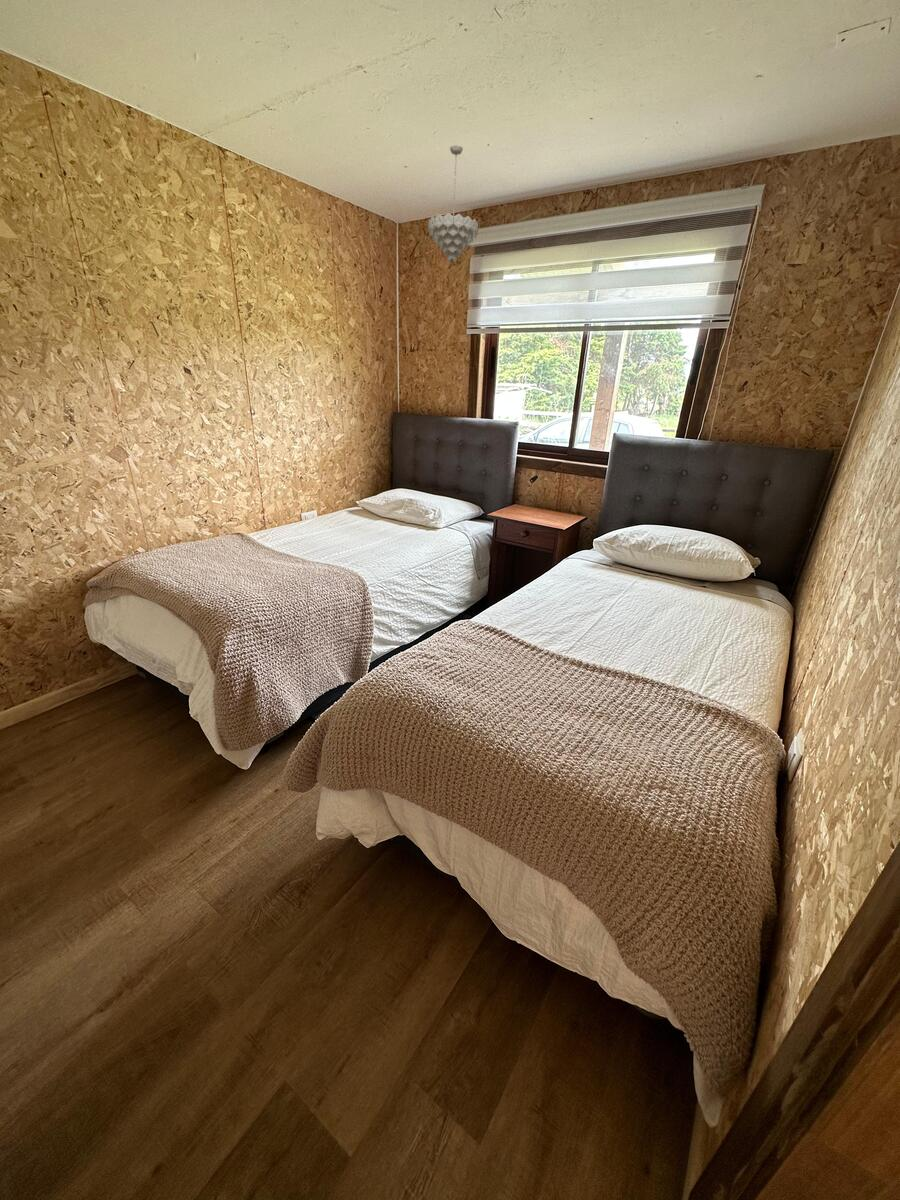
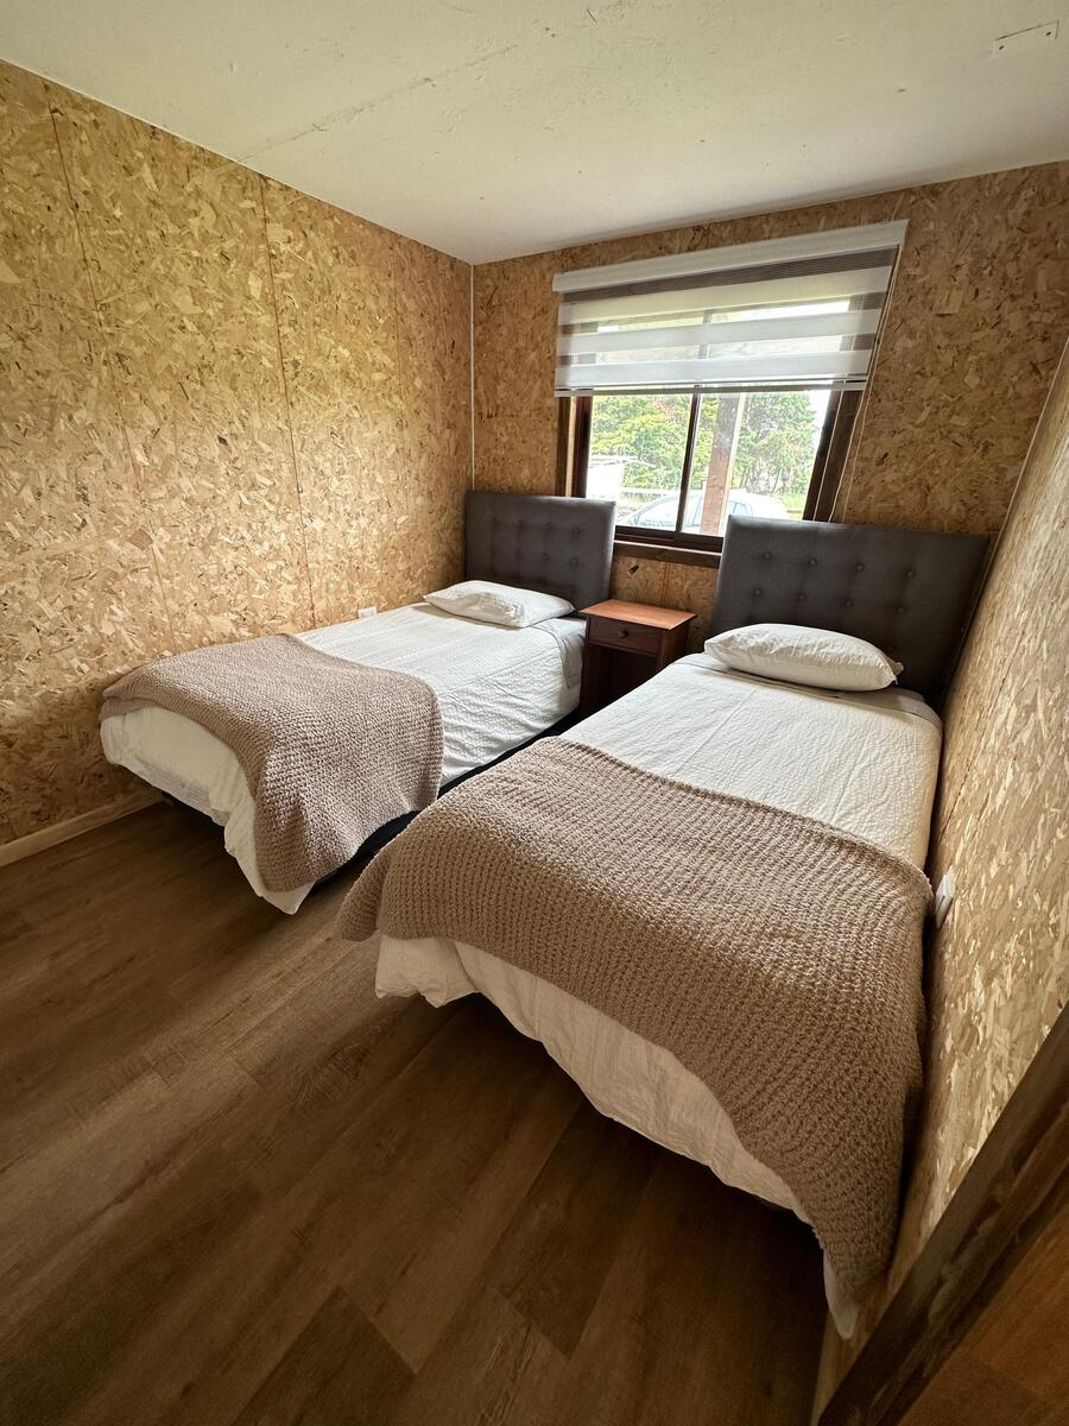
- pendant light [427,144,479,264]
